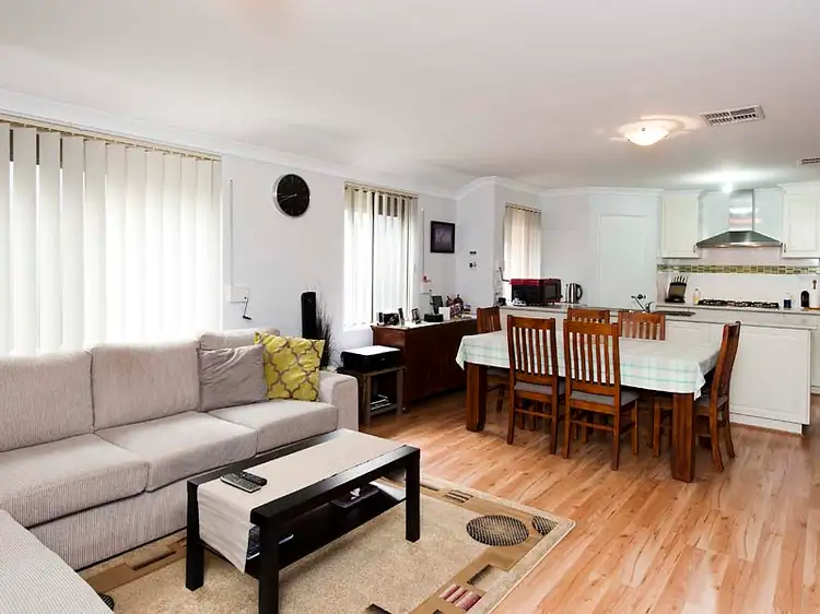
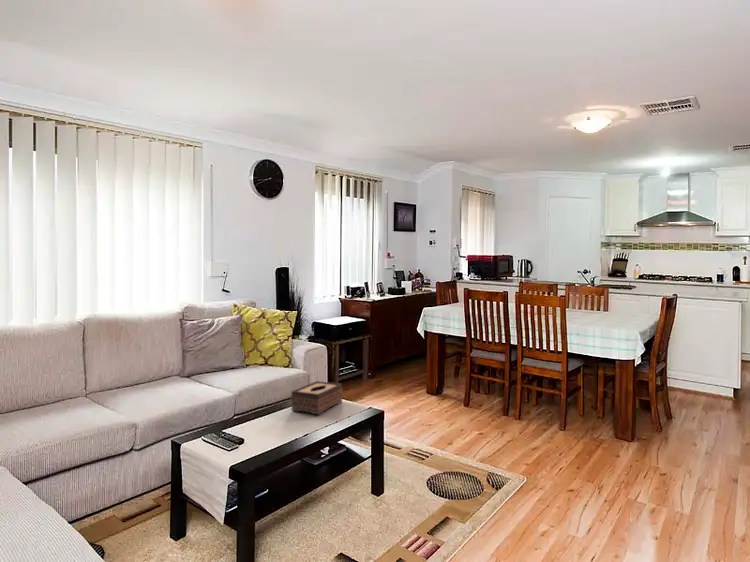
+ tissue box [290,380,344,415]
